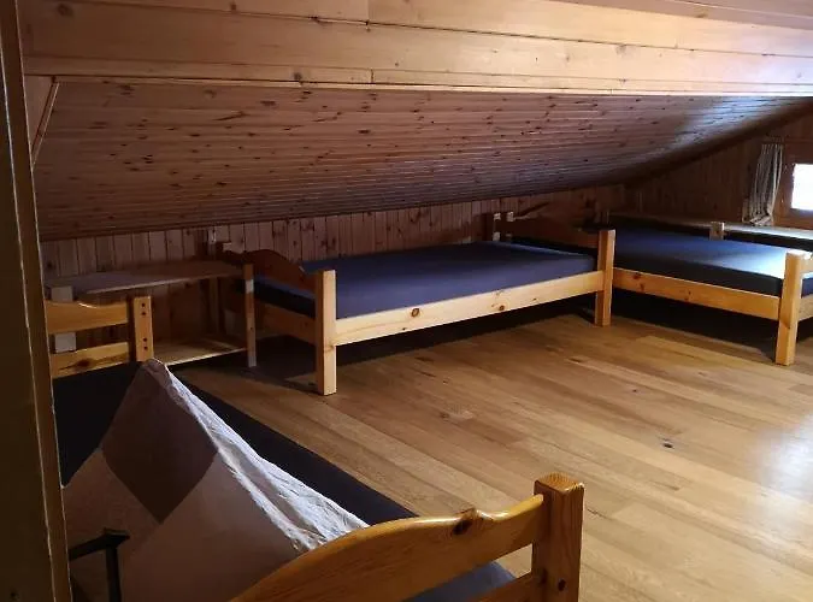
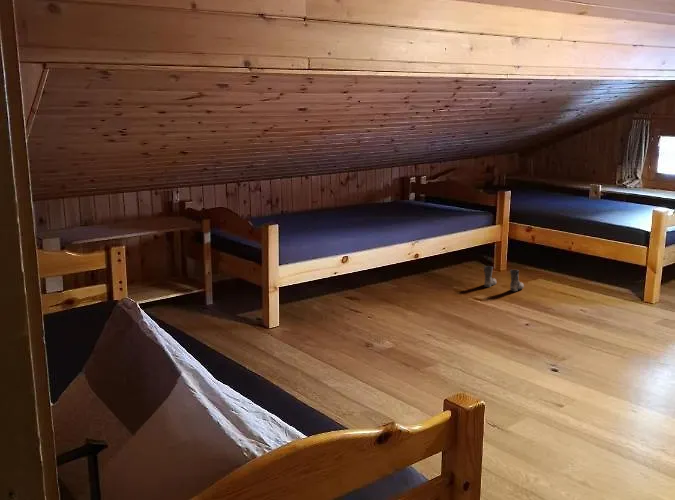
+ boots [483,265,525,292]
